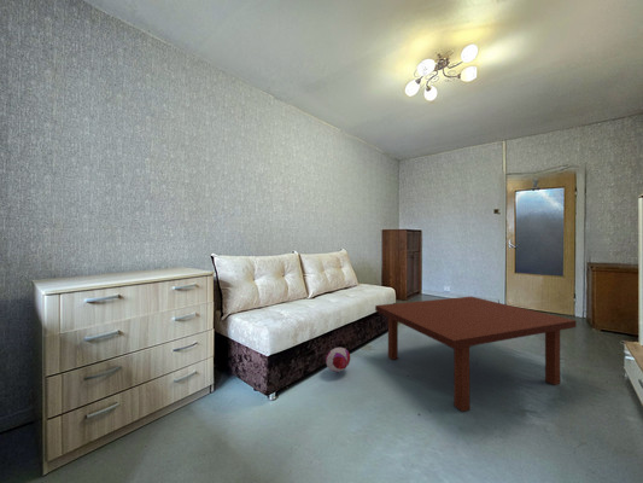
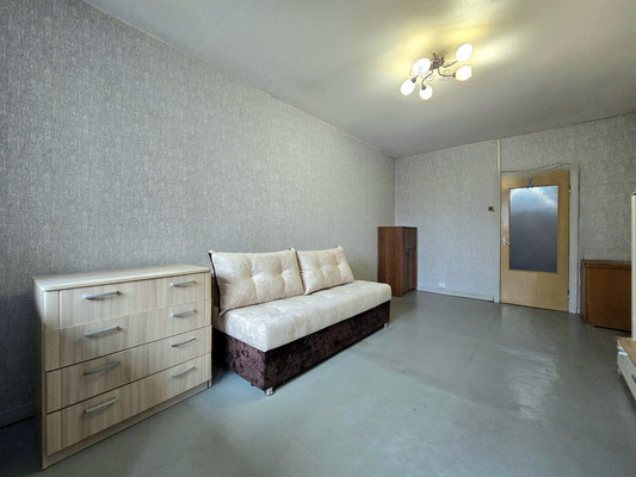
- plush toy [325,347,351,373]
- coffee table [374,296,577,413]
